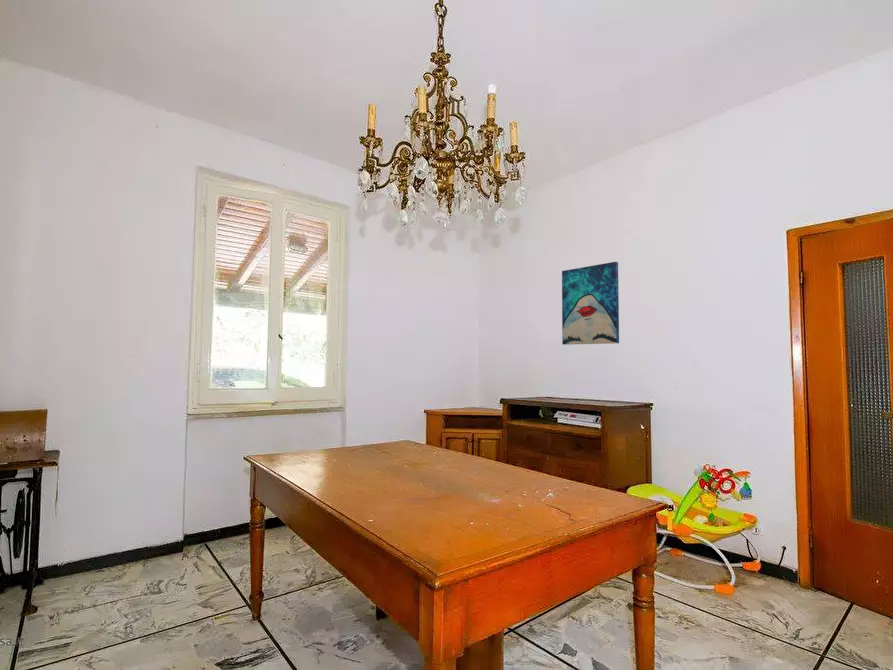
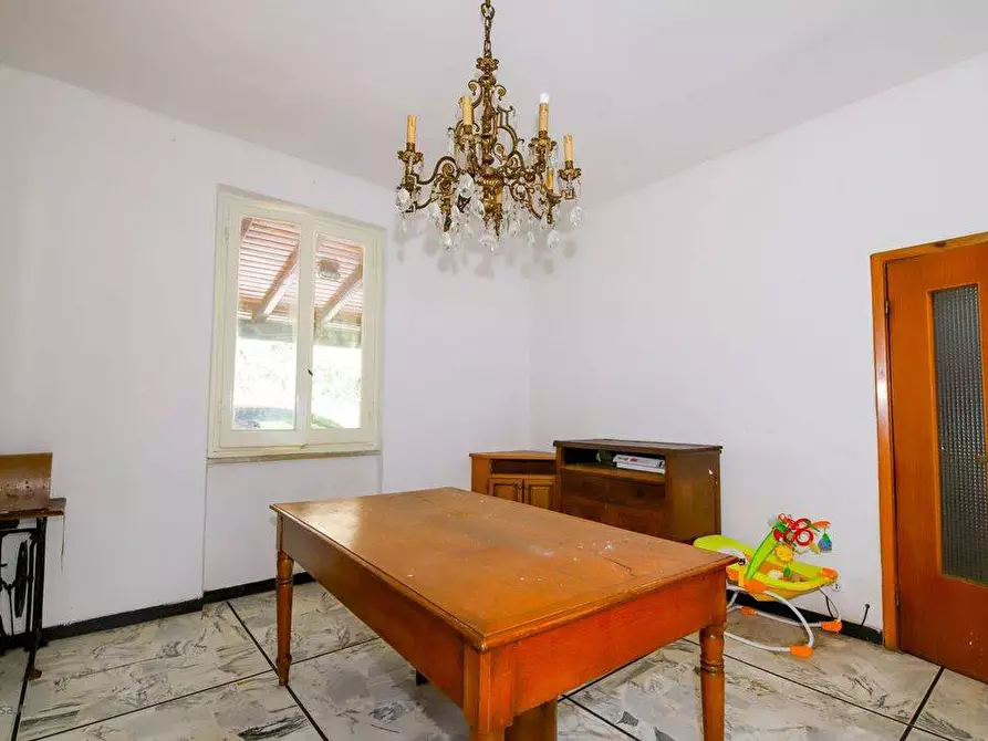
- wall art [561,261,620,346]
